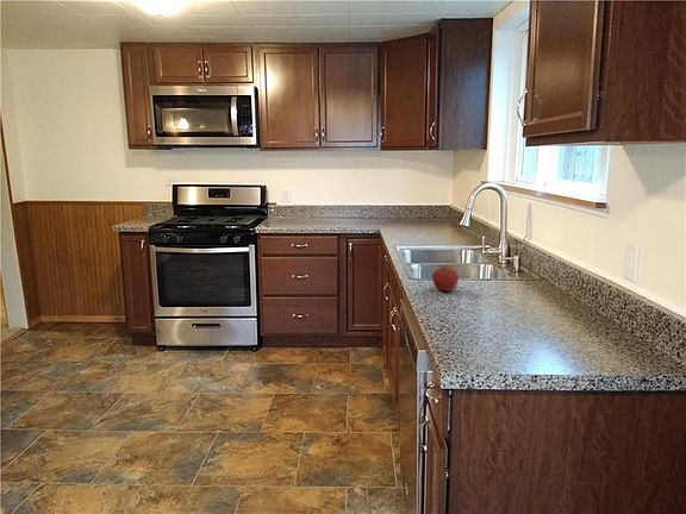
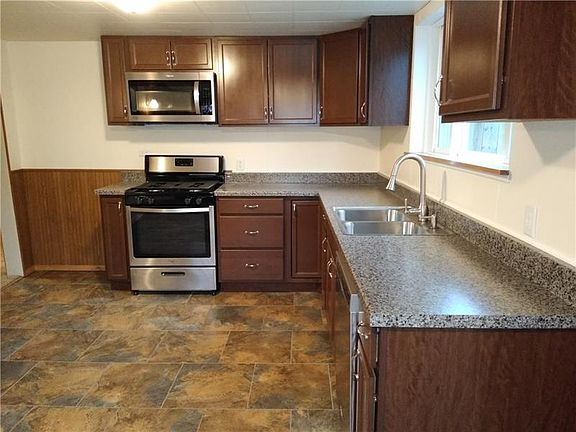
- apple [431,264,460,293]
